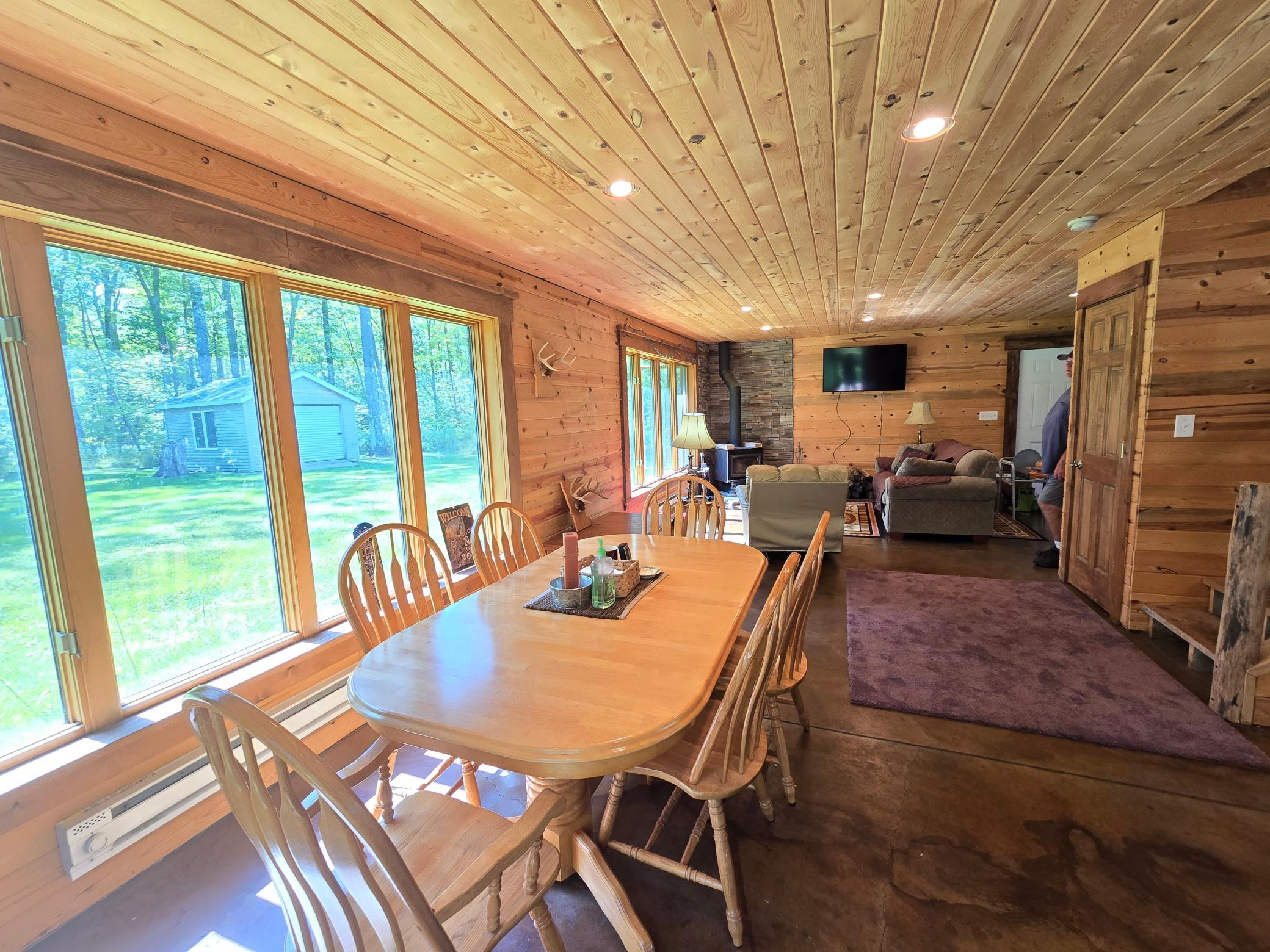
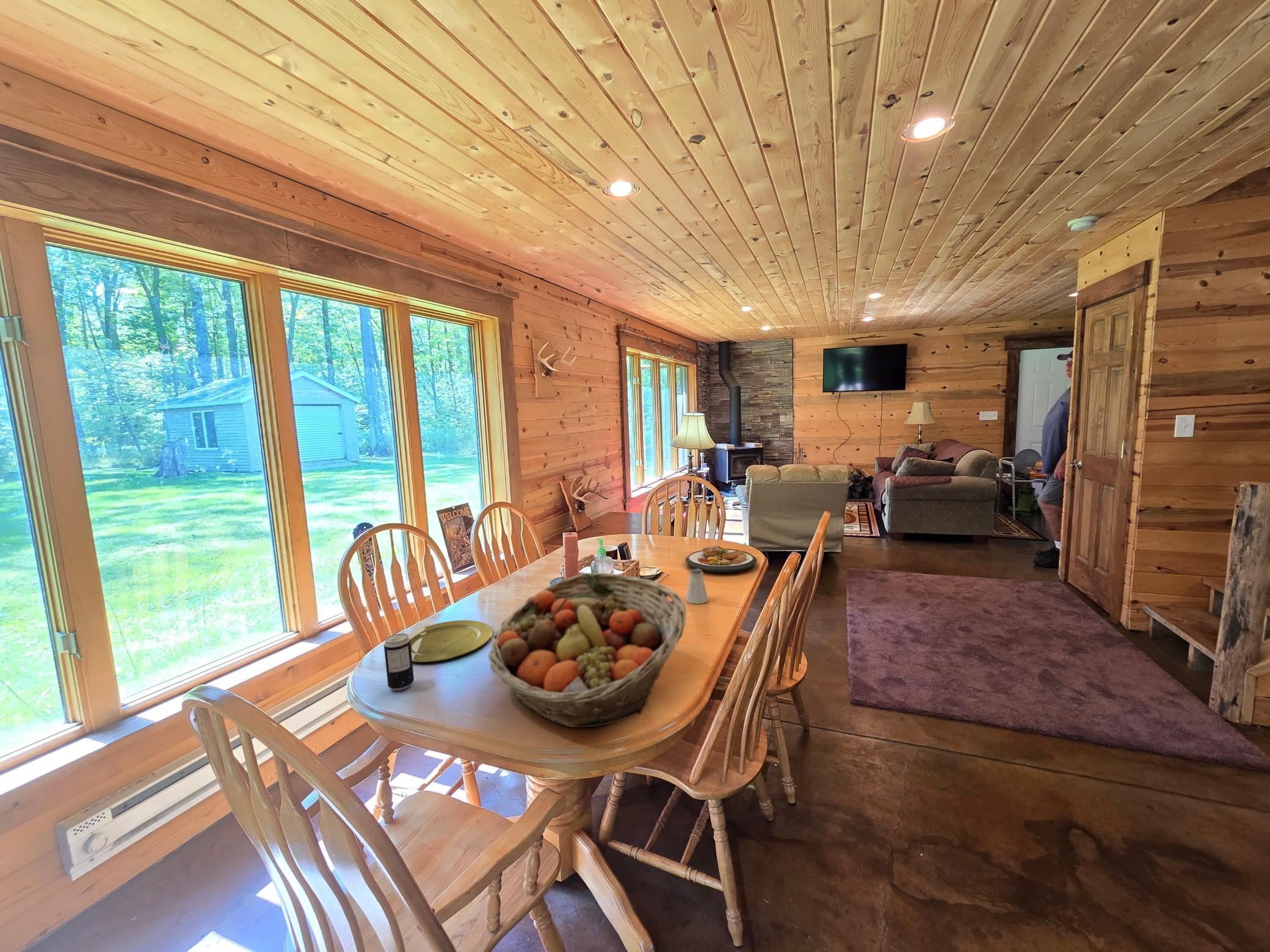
+ beverage can [383,633,415,691]
+ fruit basket [488,572,687,728]
+ plate [407,619,493,663]
+ saltshaker [685,568,709,605]
+ plate [684,545,758,574]
